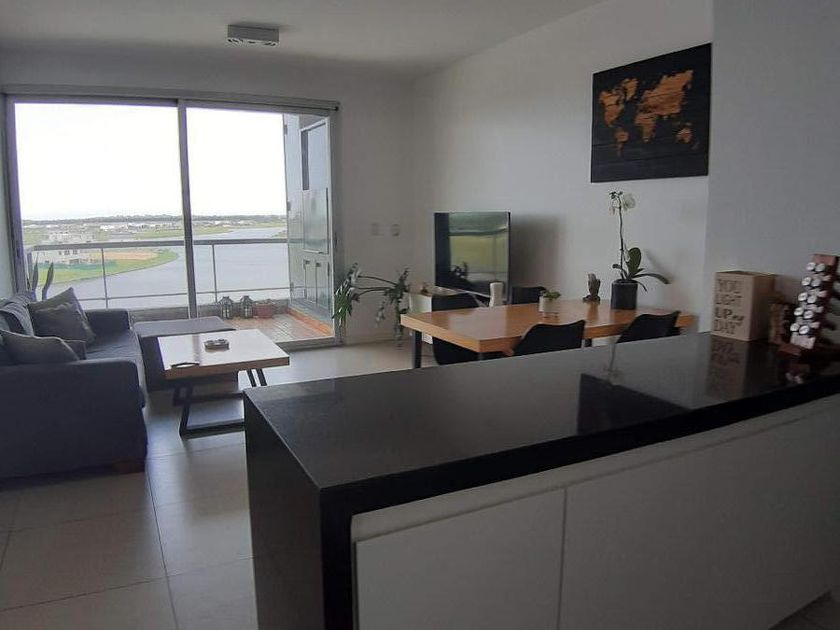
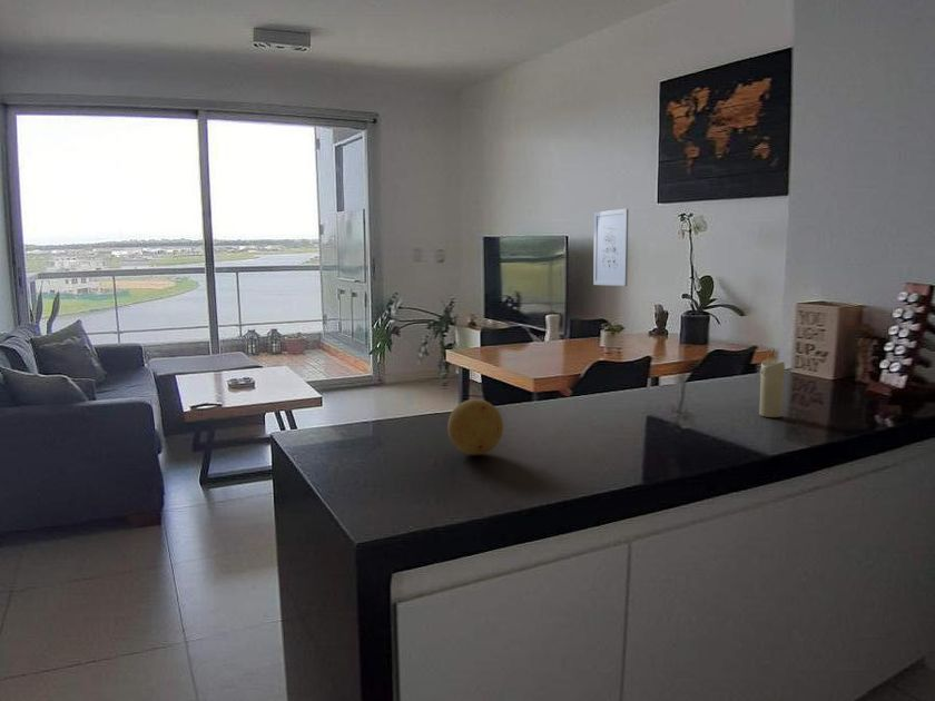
+ candle [758,348,786,418]
+ fruit [446,398,504,456]
+ wall art [592,208,630,287]
